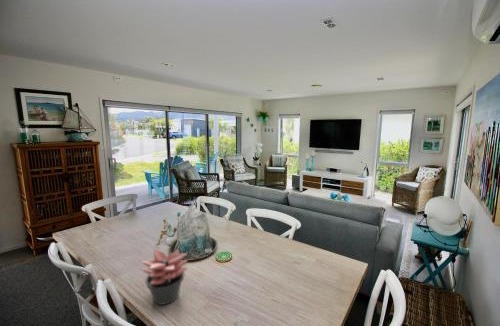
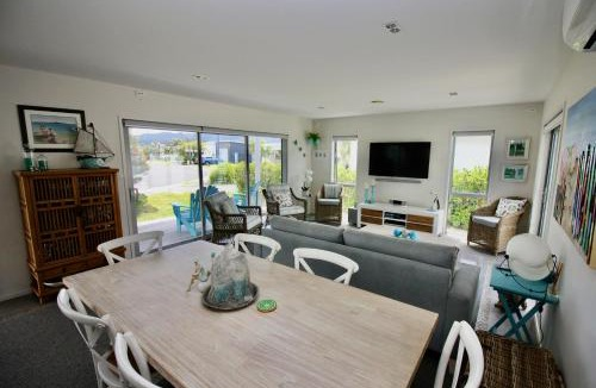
- succulent plant [141,248,189,306]
